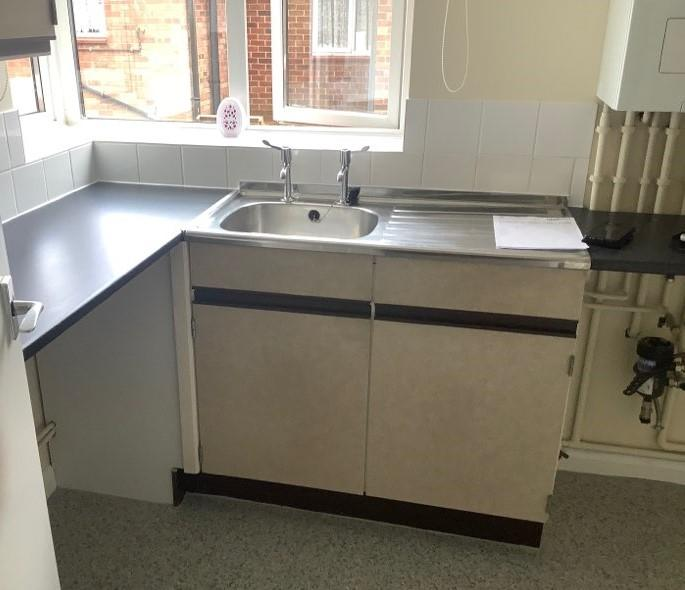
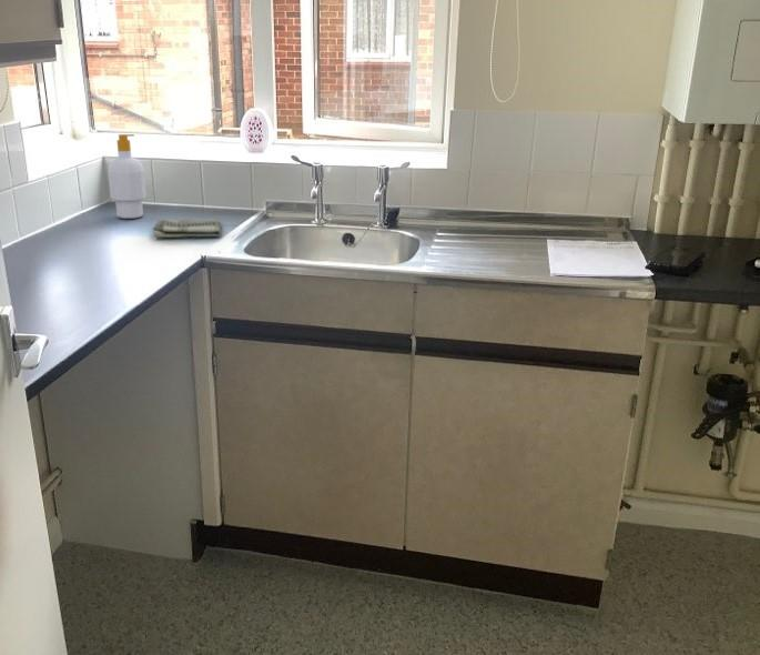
+ soap bottle [107,133,148,220]
+ dish towel [152,218,223,239]
